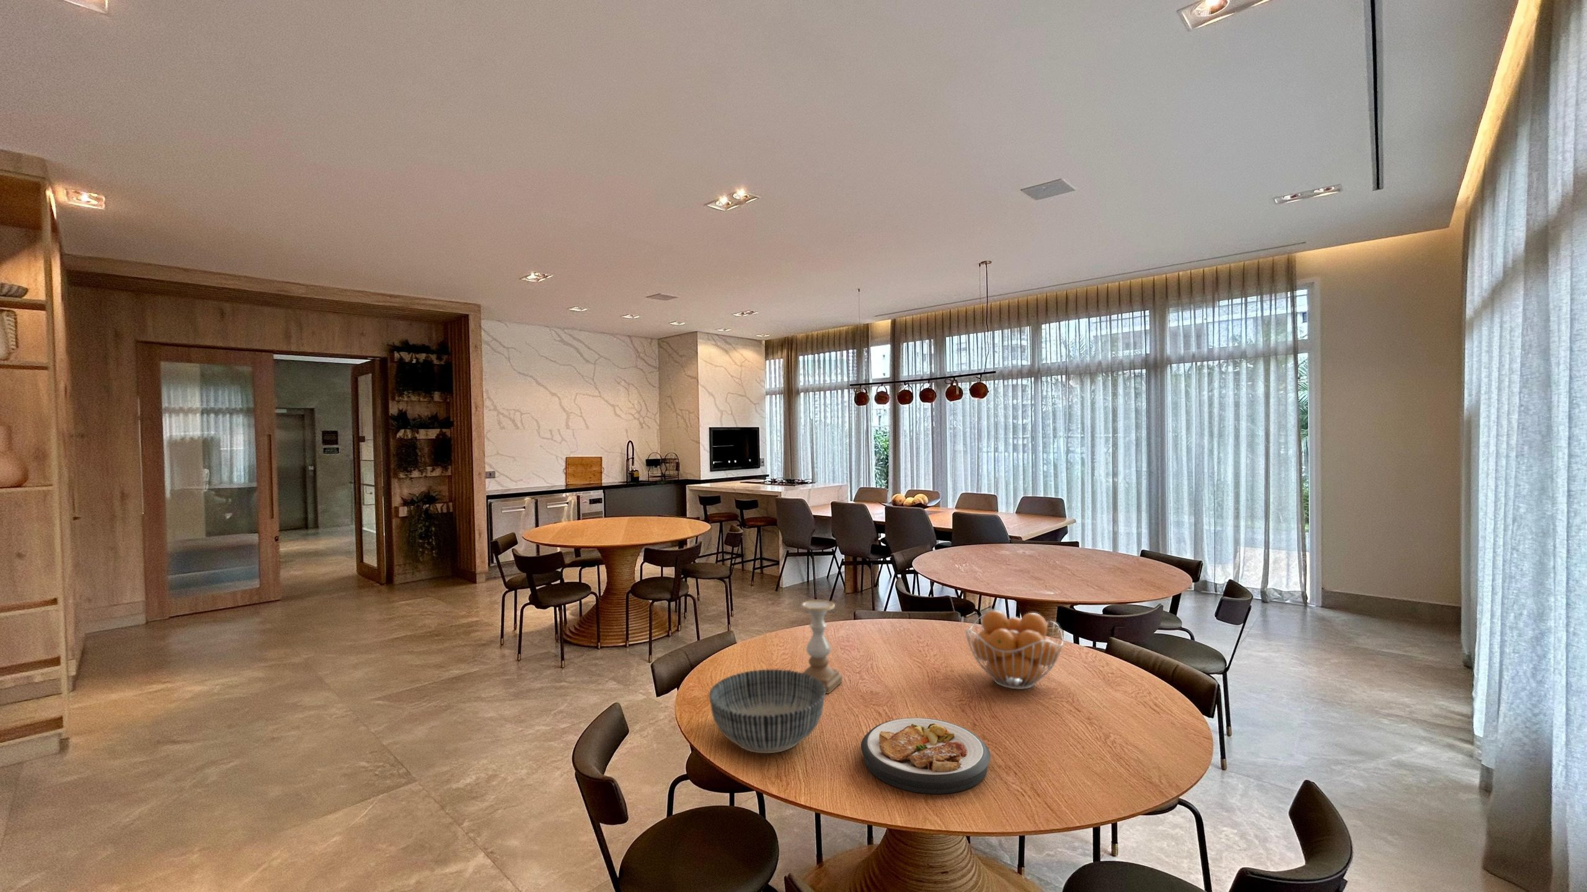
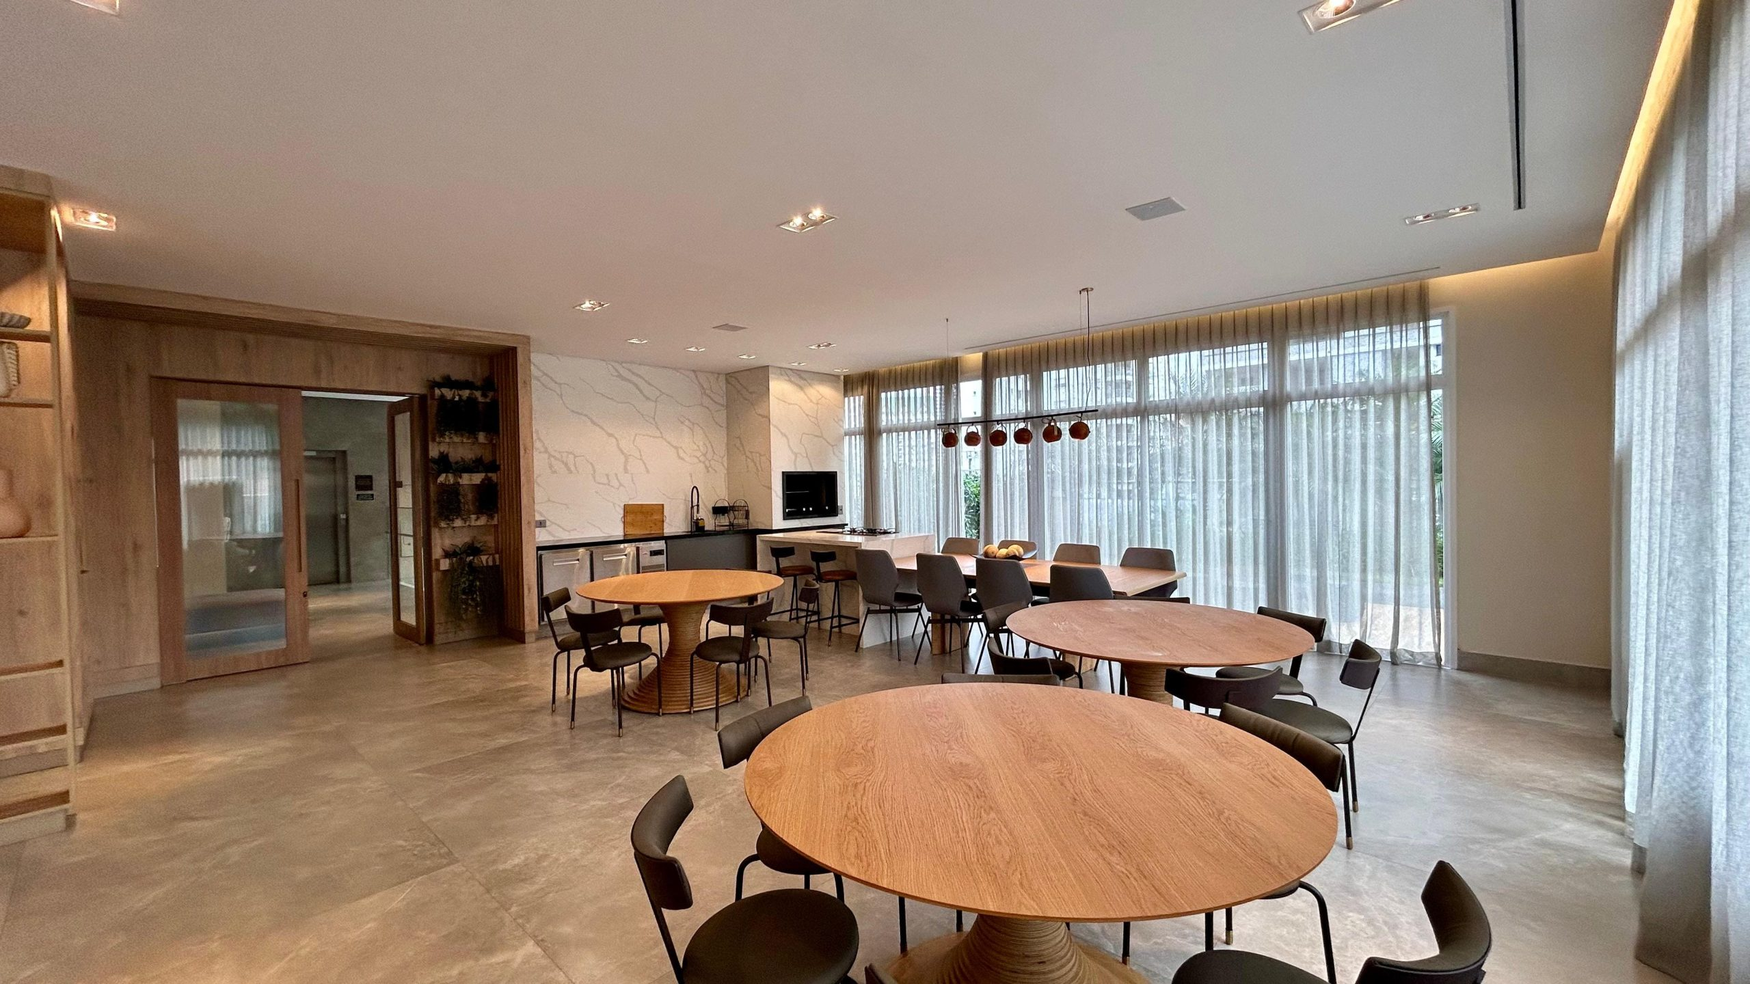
- bowl [708,669,826,754]
- plate [860,718,991,795]
- candle holder [800,599,843,695]
- fruit basket [965,610,1064,691]
